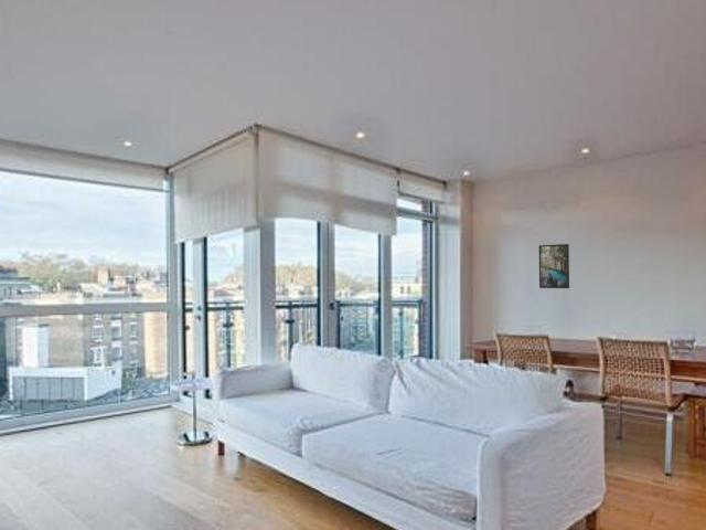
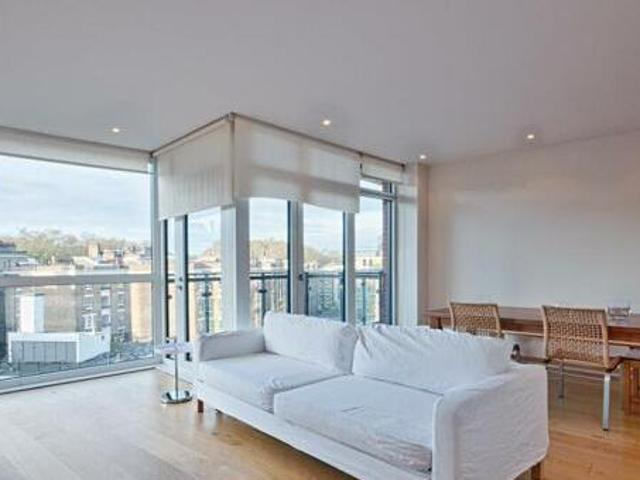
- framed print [538,243,570,289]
